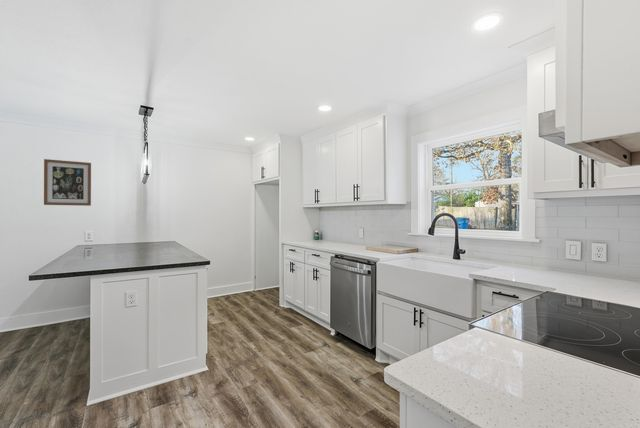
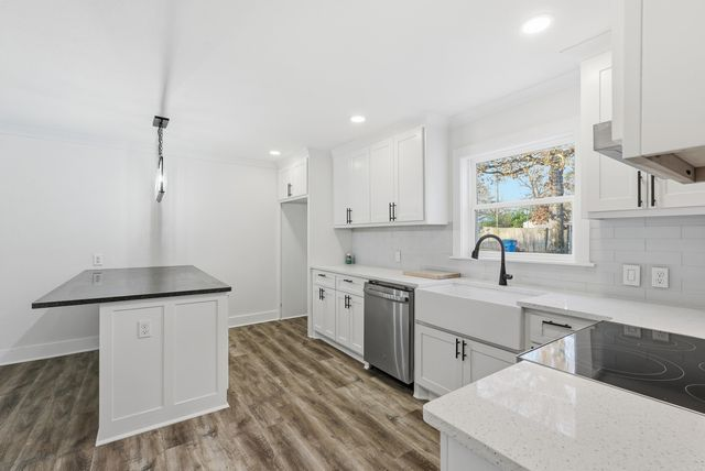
- wall art [43,158,92,207]
